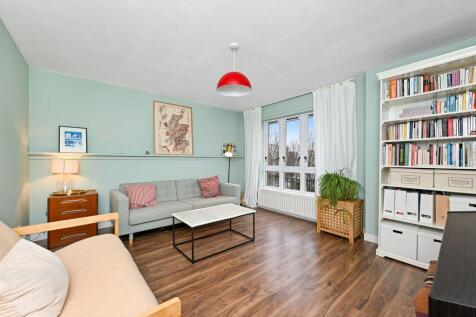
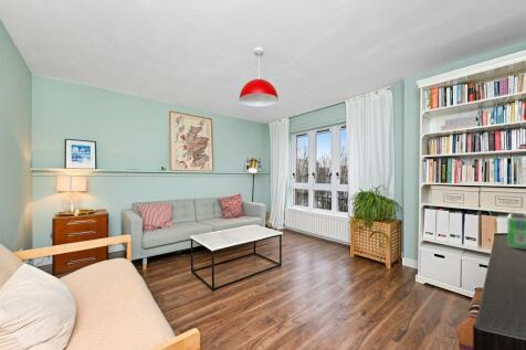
+ beverage can [506,212,526,251]
